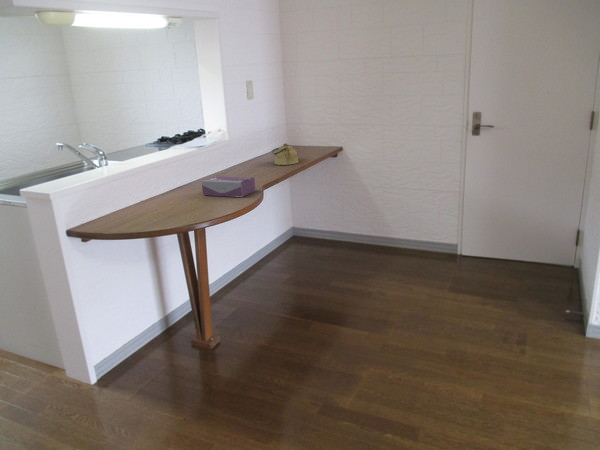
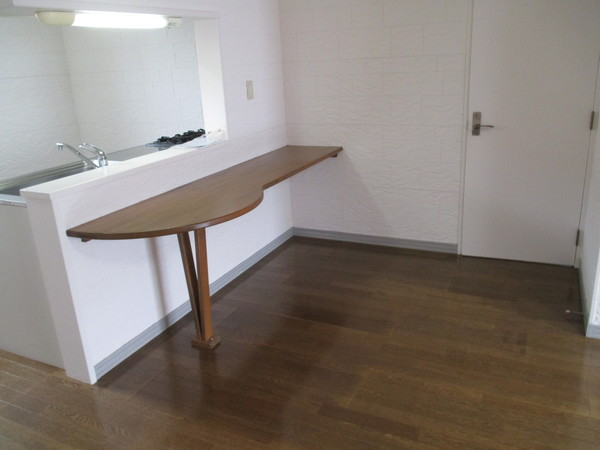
- tissue box [201,175,256,198]
- kettle [271,142,300,166]
